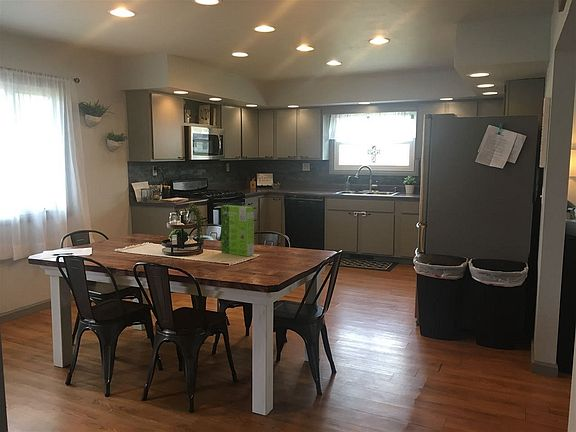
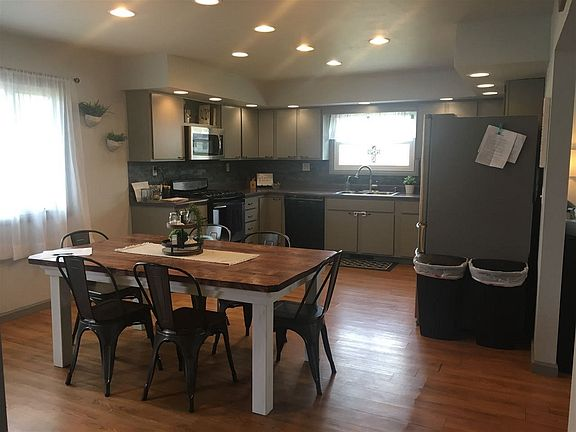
- cake mix box [220,204,255,257]
